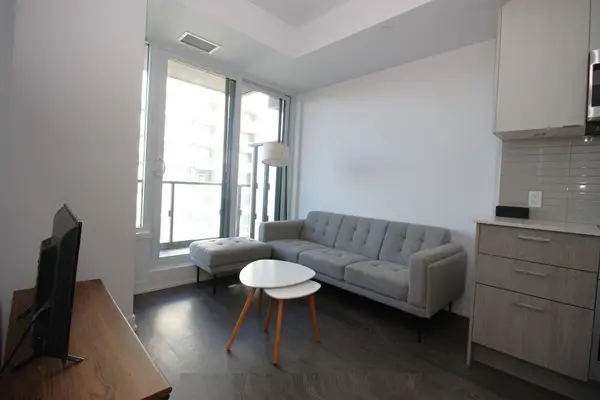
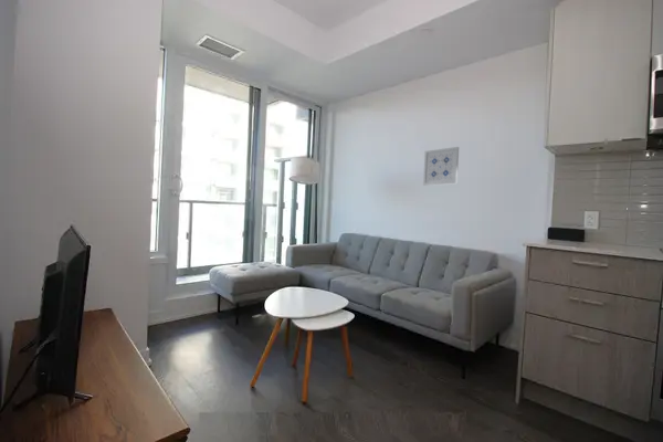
+ wall art [422,146,460,187]
